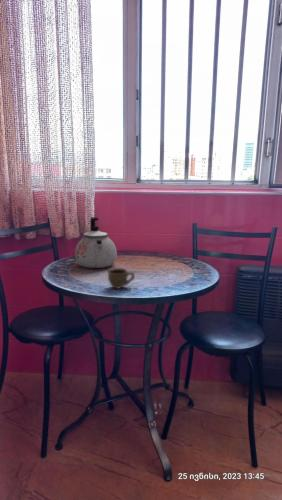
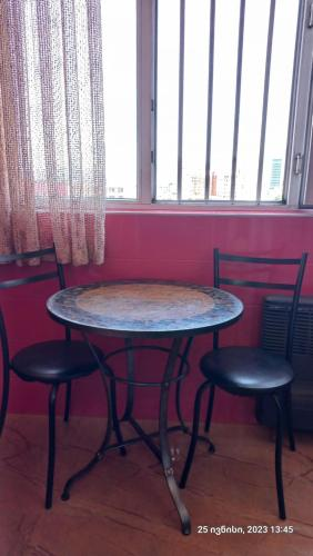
- cup [107,267,136,290]
- kettle [74,216,118,269]
